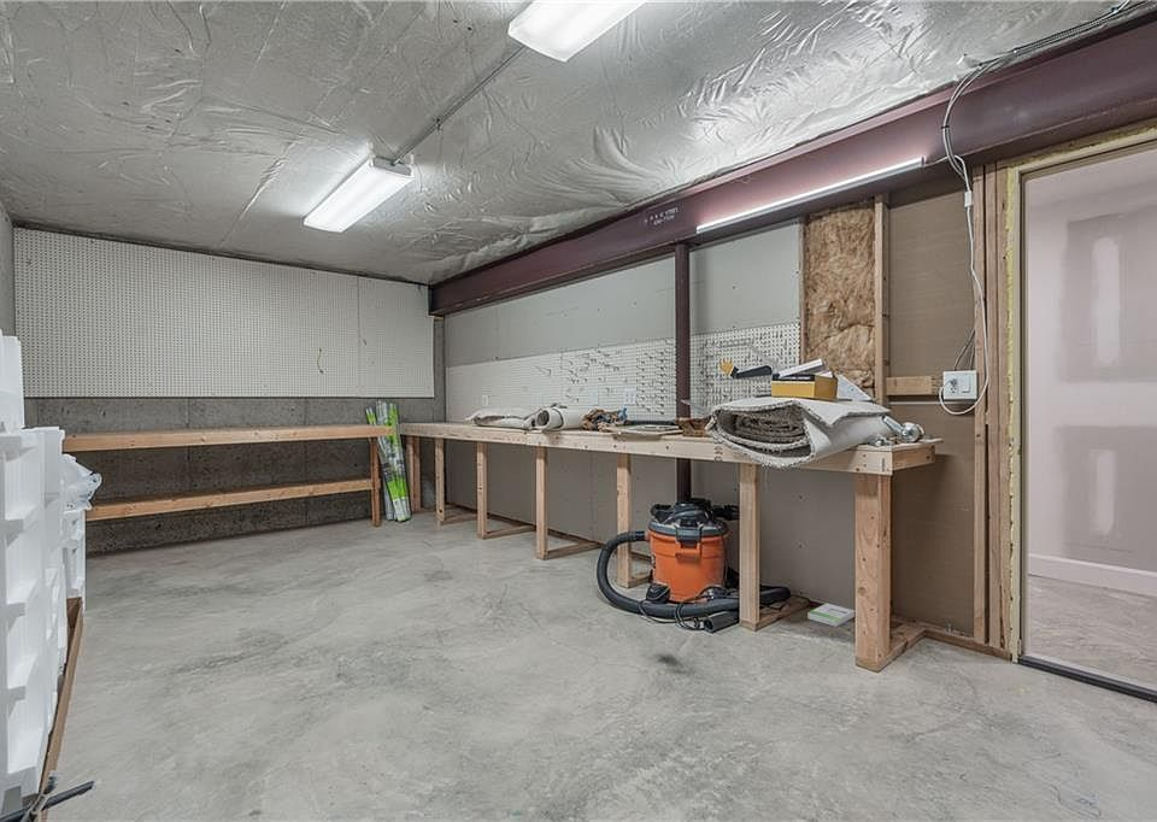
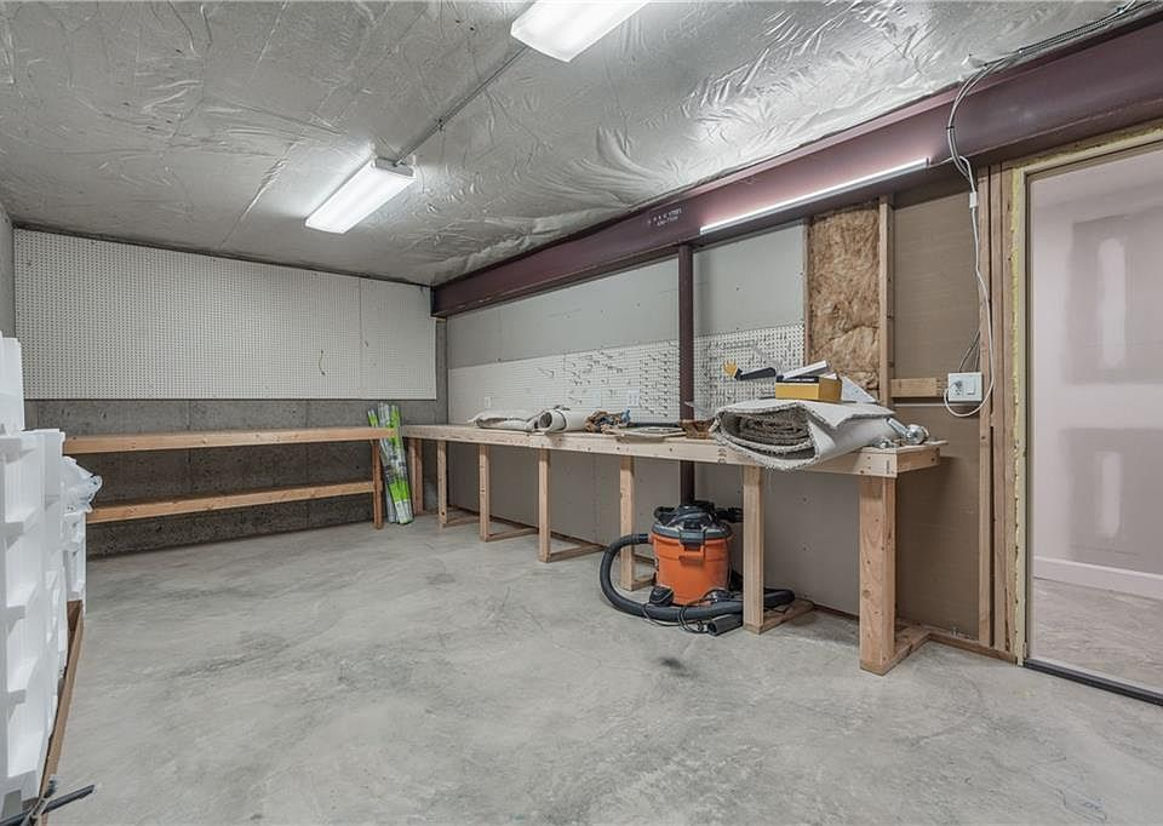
- box [806,603,856,628]
